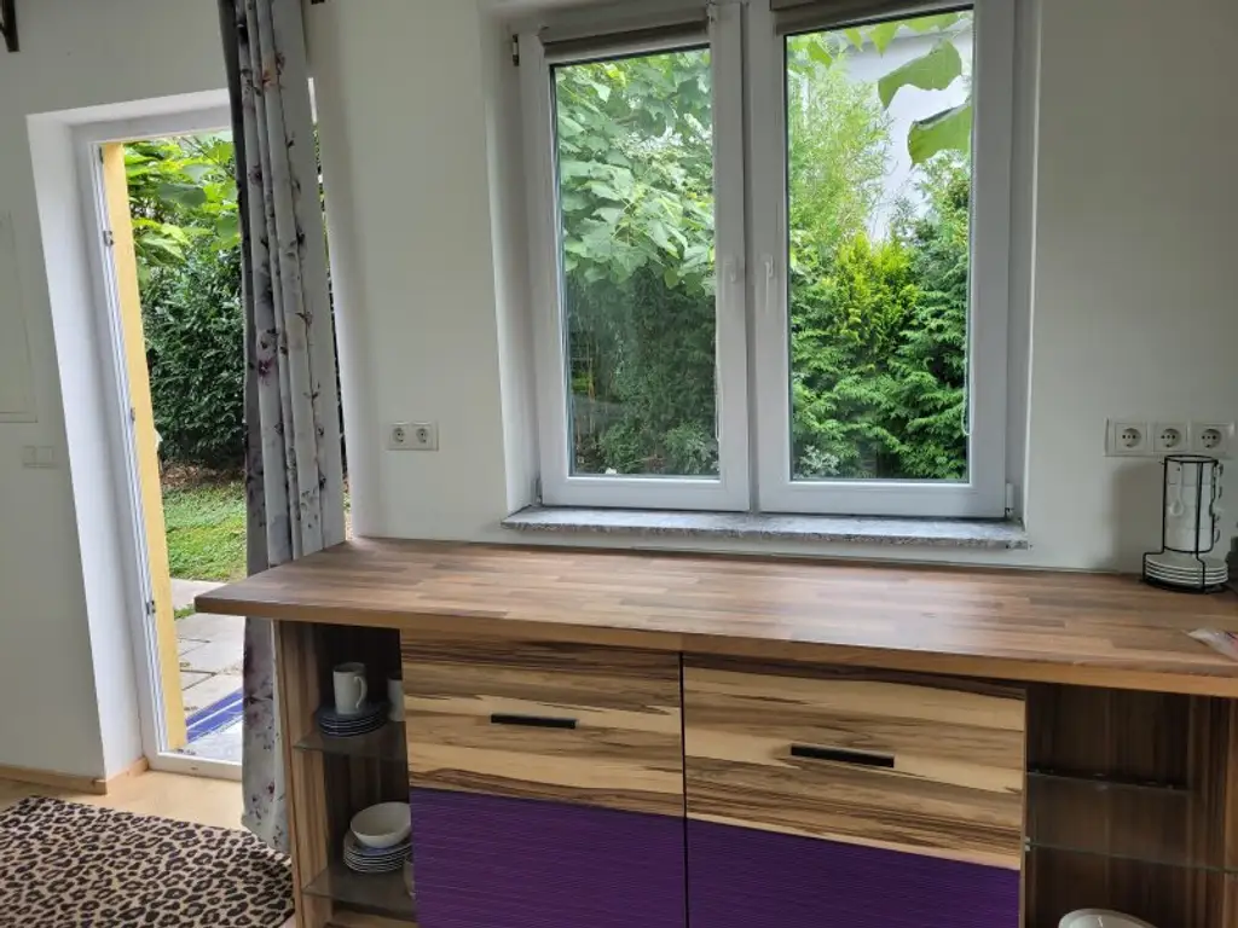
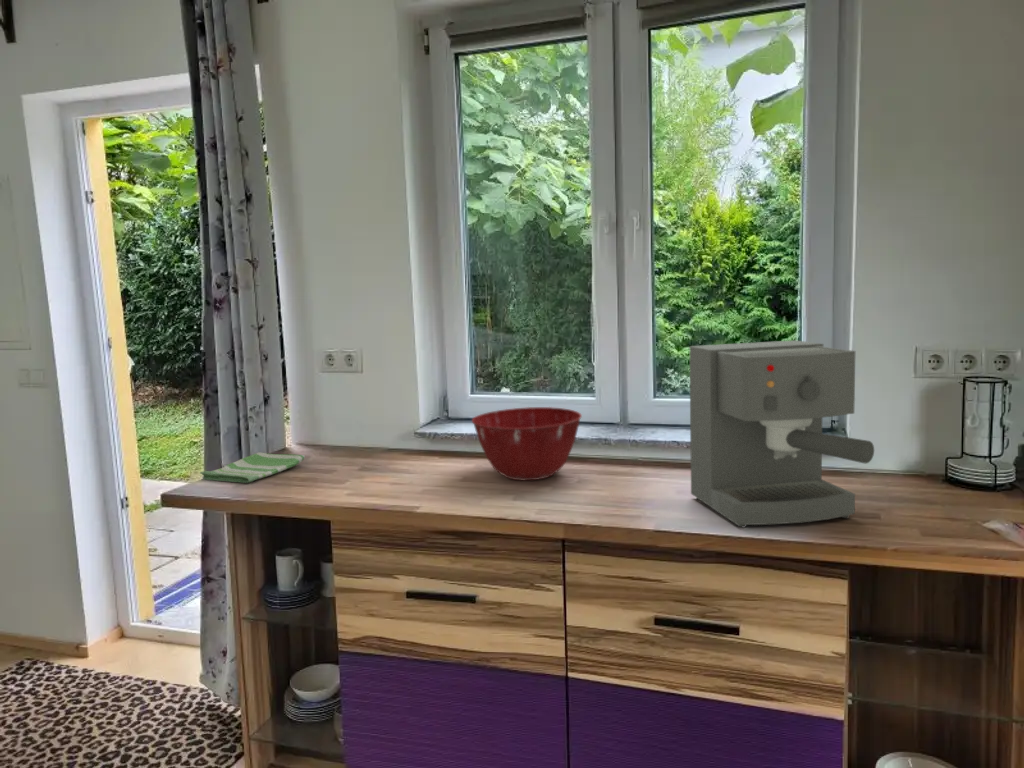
+ mixing bowl [471,406,583,481]
+ dish towel [199,452,306,484]
+ coffee maker [689,339,875,529]
